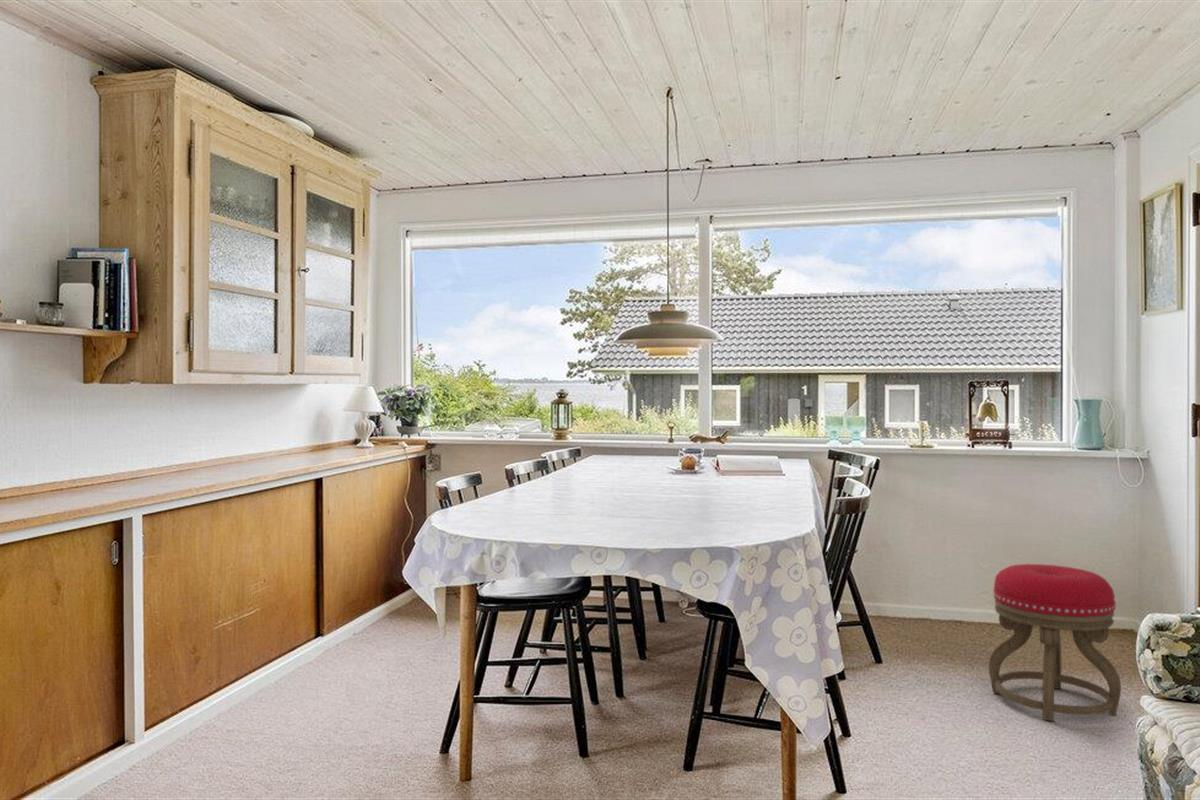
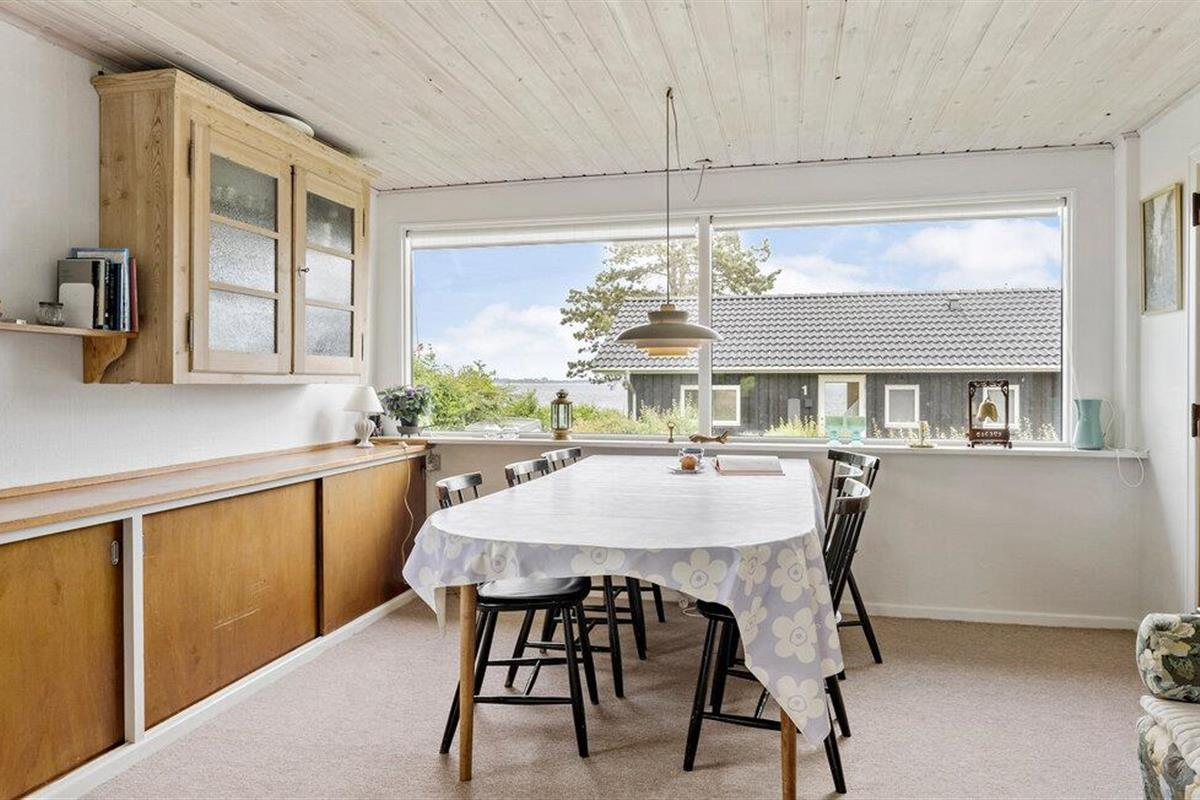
- stool [988,563,1122,722]
